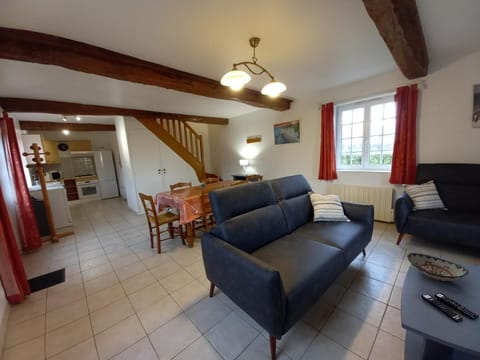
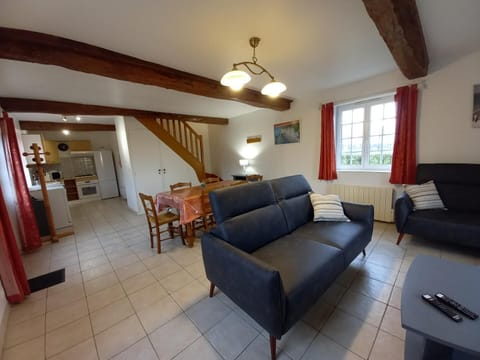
- decorative bowl [406,252,470,282]
